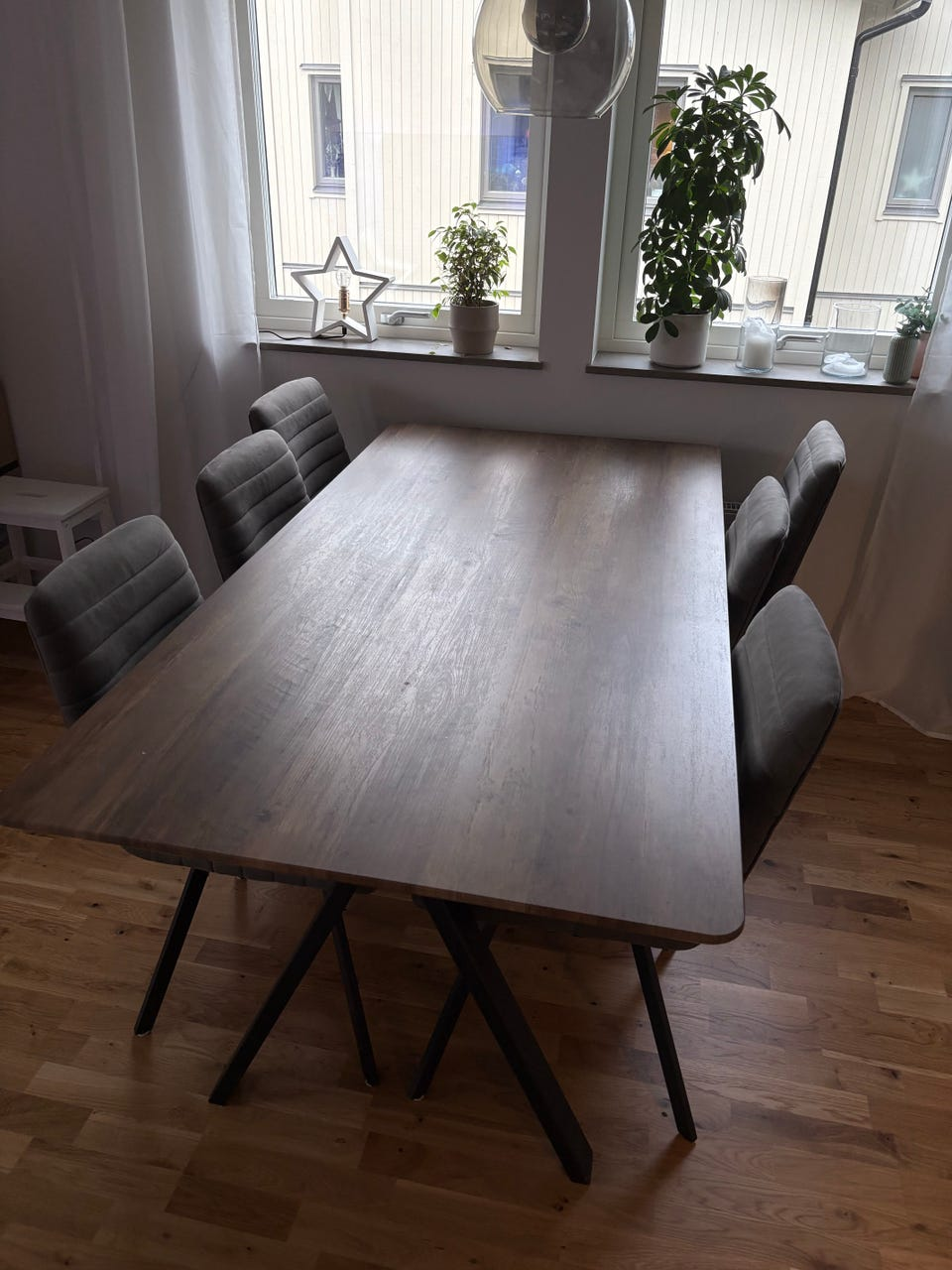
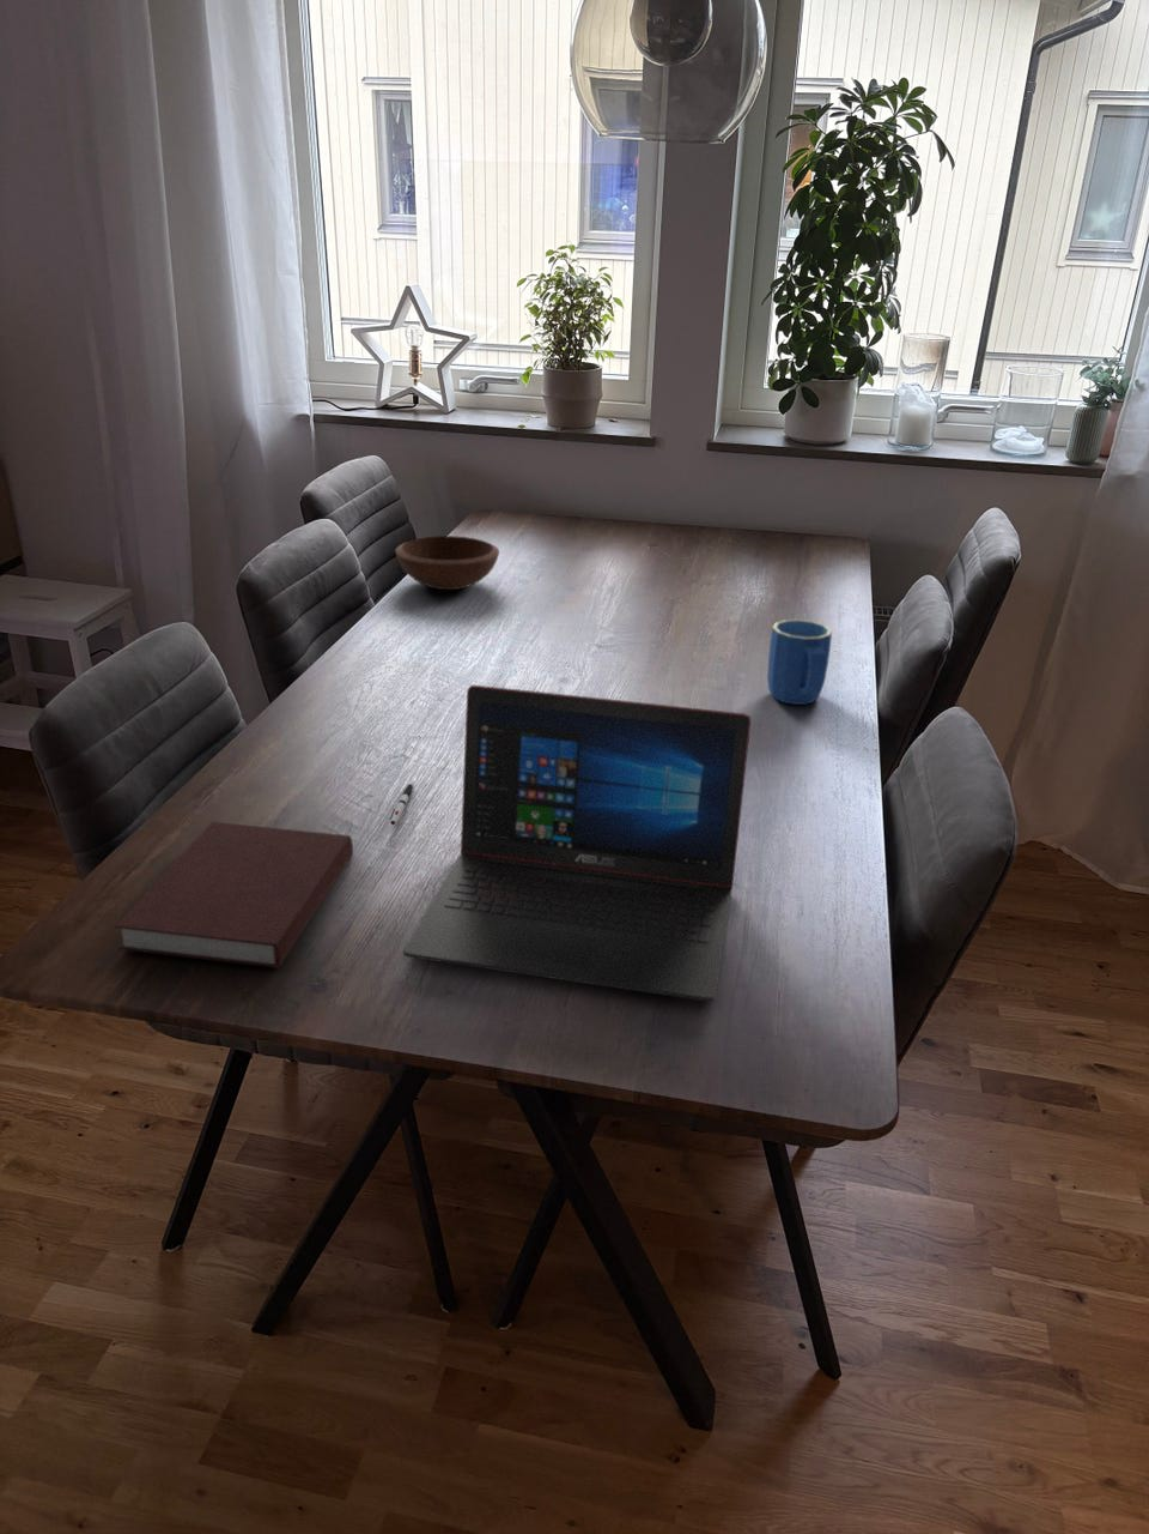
+ notebook [113,821,355,970]
+ pen [389,780,414,826]
+ laptop [402,685,752,1003]
+ mug [766,618,833,705]
+ bowl [393,535,501,591]
